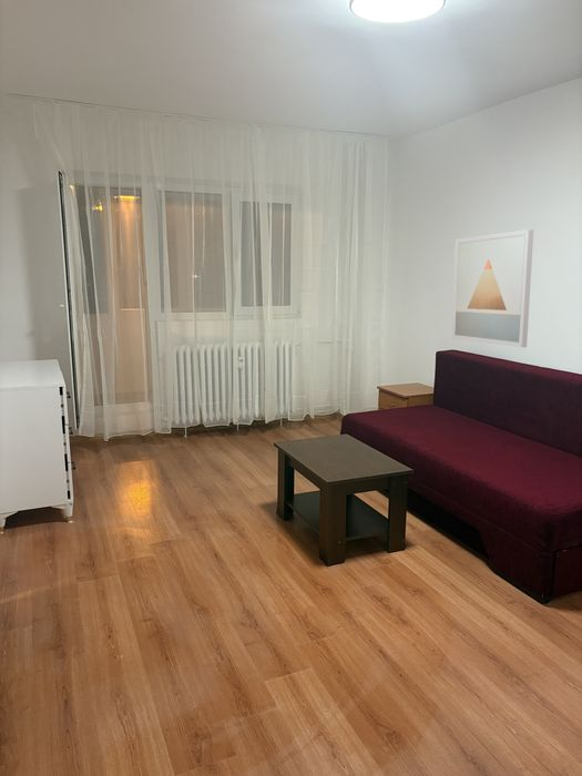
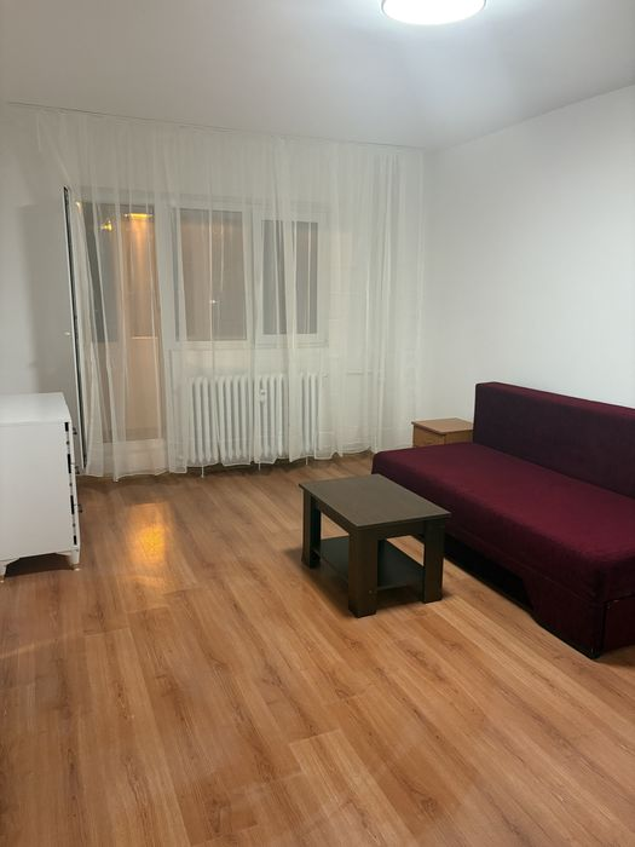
- wall art [451,228,534,348]
